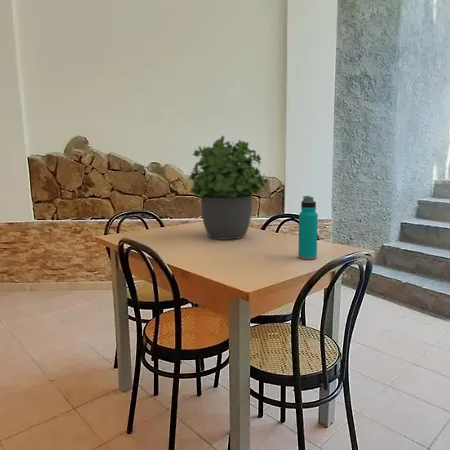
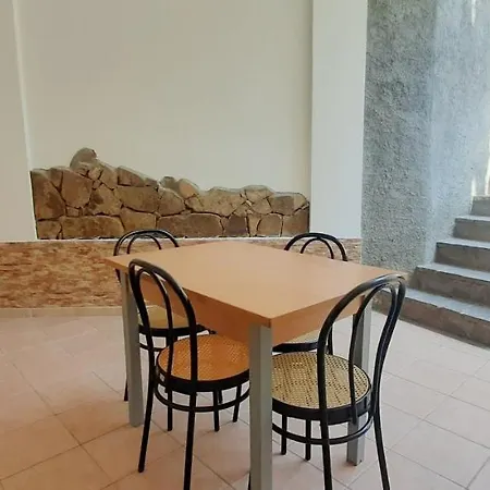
- potted plant [187,135,270,241]
- water bottle [297,195,319,260]
